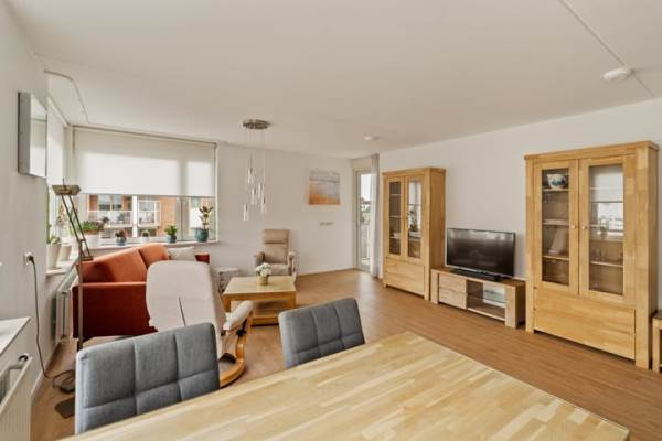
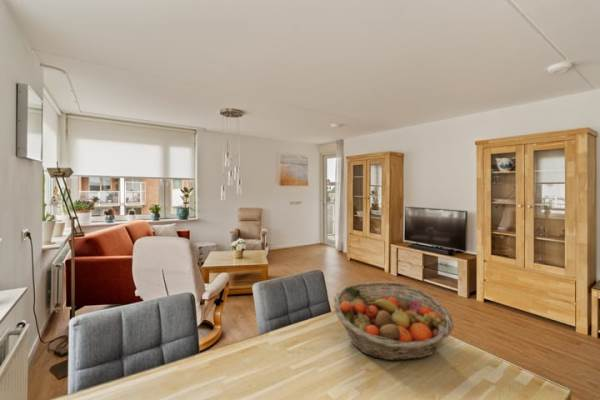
+ fruit basket [333,281,455,362]
